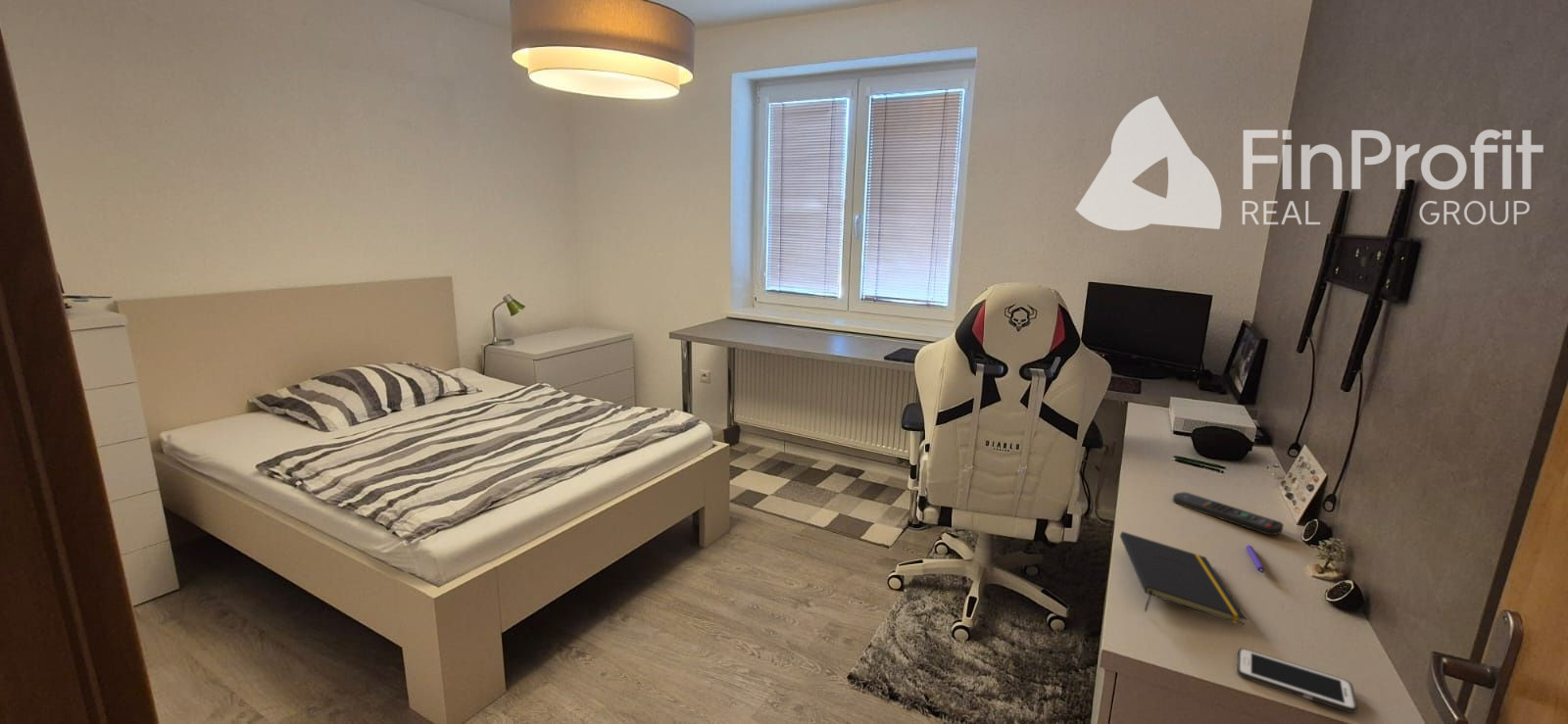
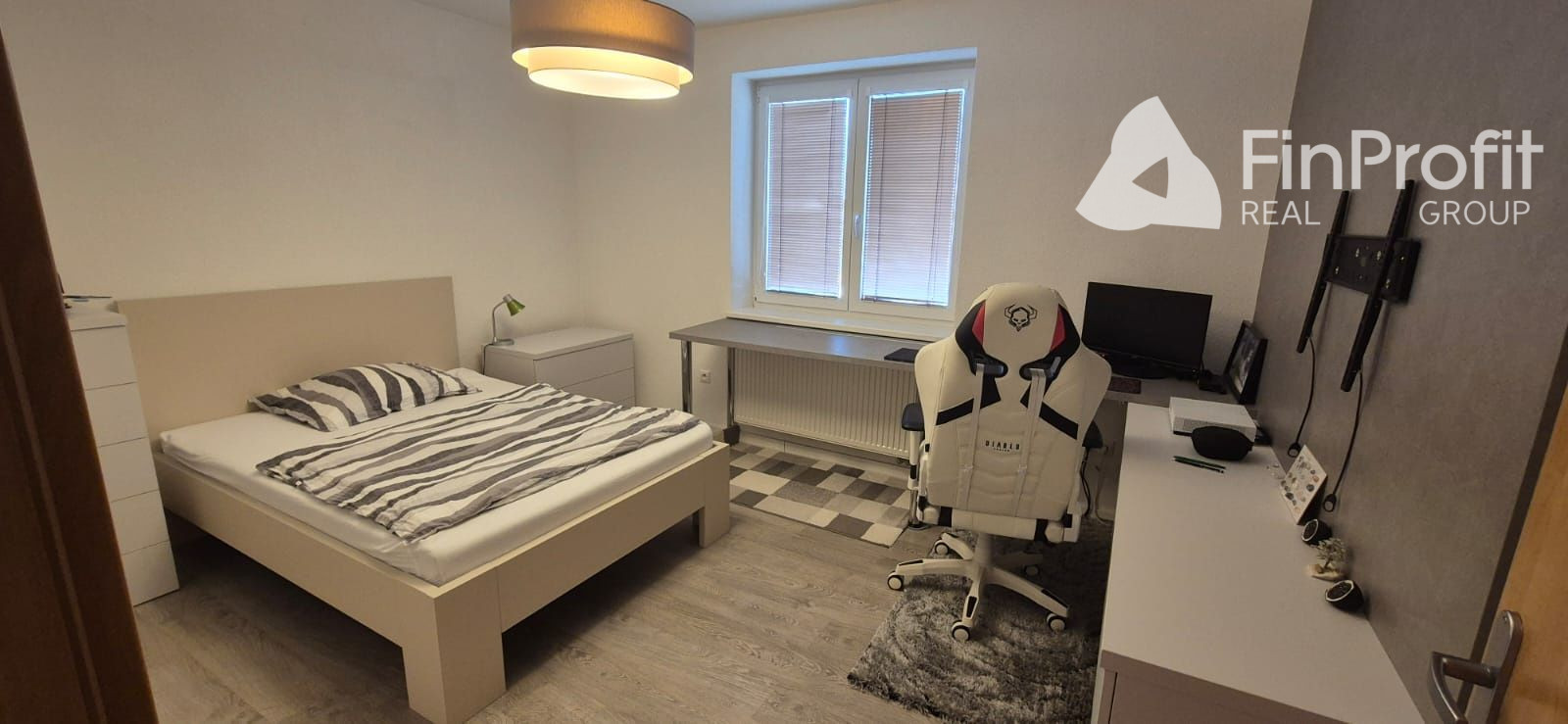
- cell phone [1236,648,1358,714]
- remote control [1172,491,1284,536]
- notepad [1119,531,1249,626]
- pen [1246,544,1265,574]
